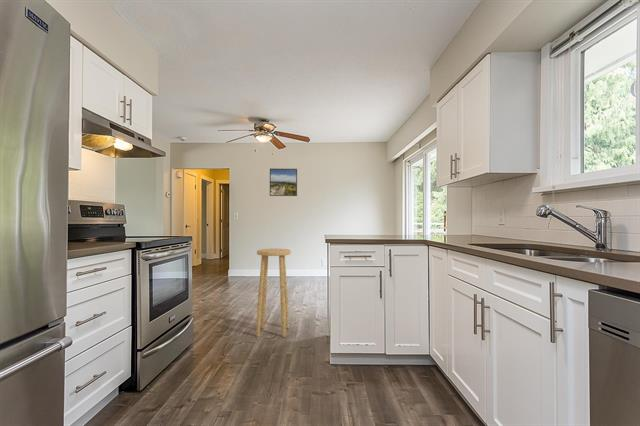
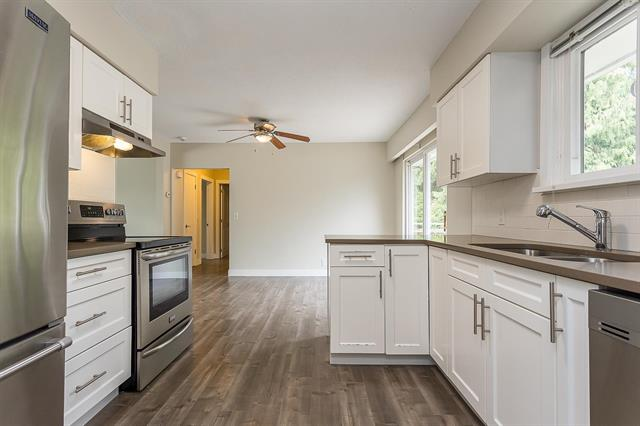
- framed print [269,168,298,197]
- stool [255,248,292,338]
